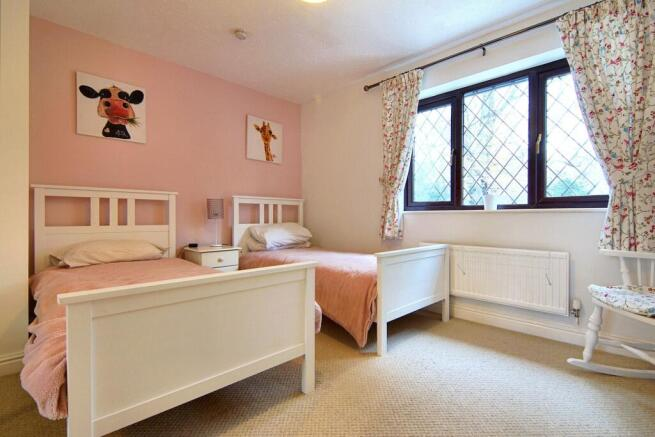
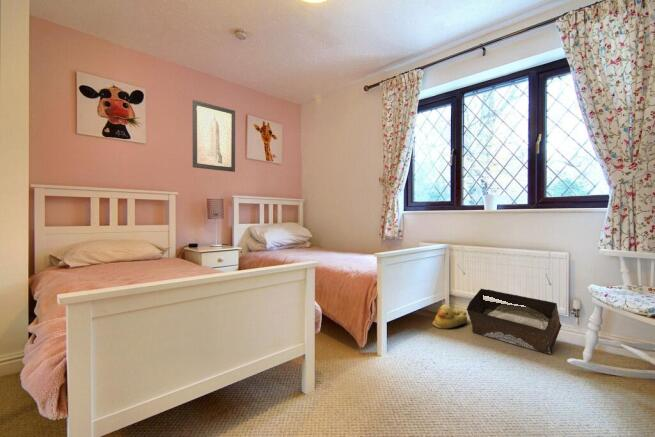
+ storage bin [466,288,563,355]
+ rubber duck [432,303,468,330]
+ wall art [192,99,236,173]
